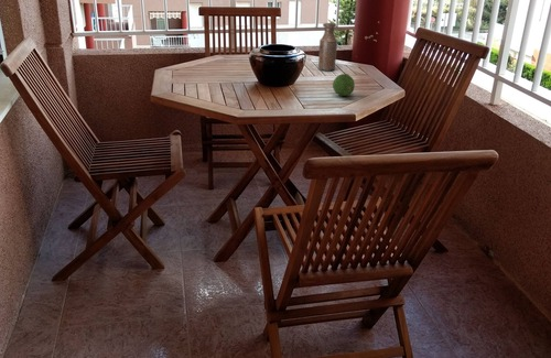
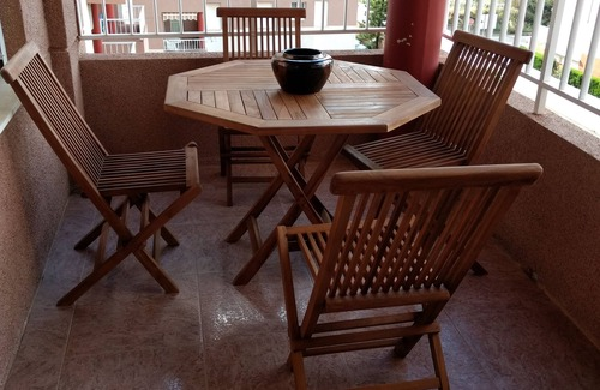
- bottle [317,22,338,72]
- fruit [332,73,356,97]
